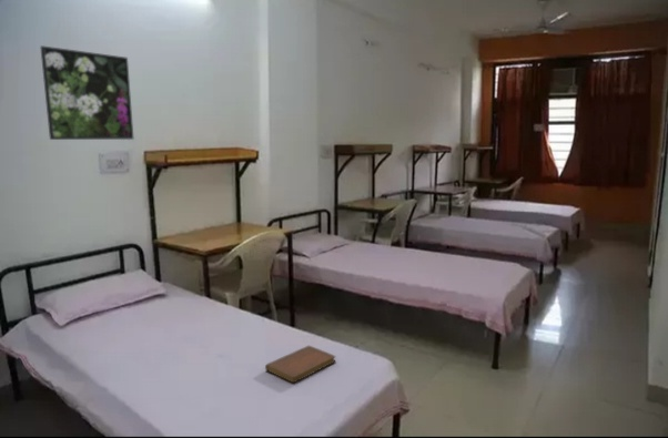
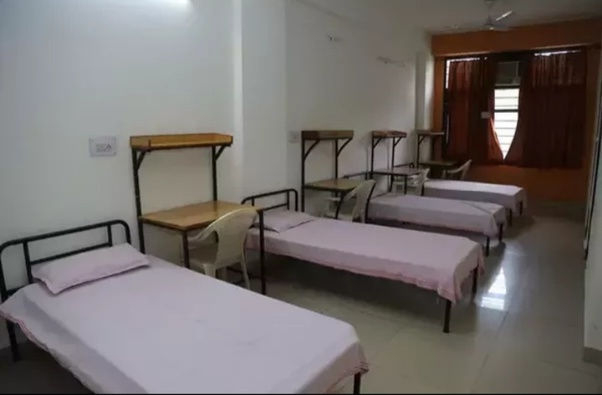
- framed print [39,44,134,141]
- notebook [264,345,337,384]
